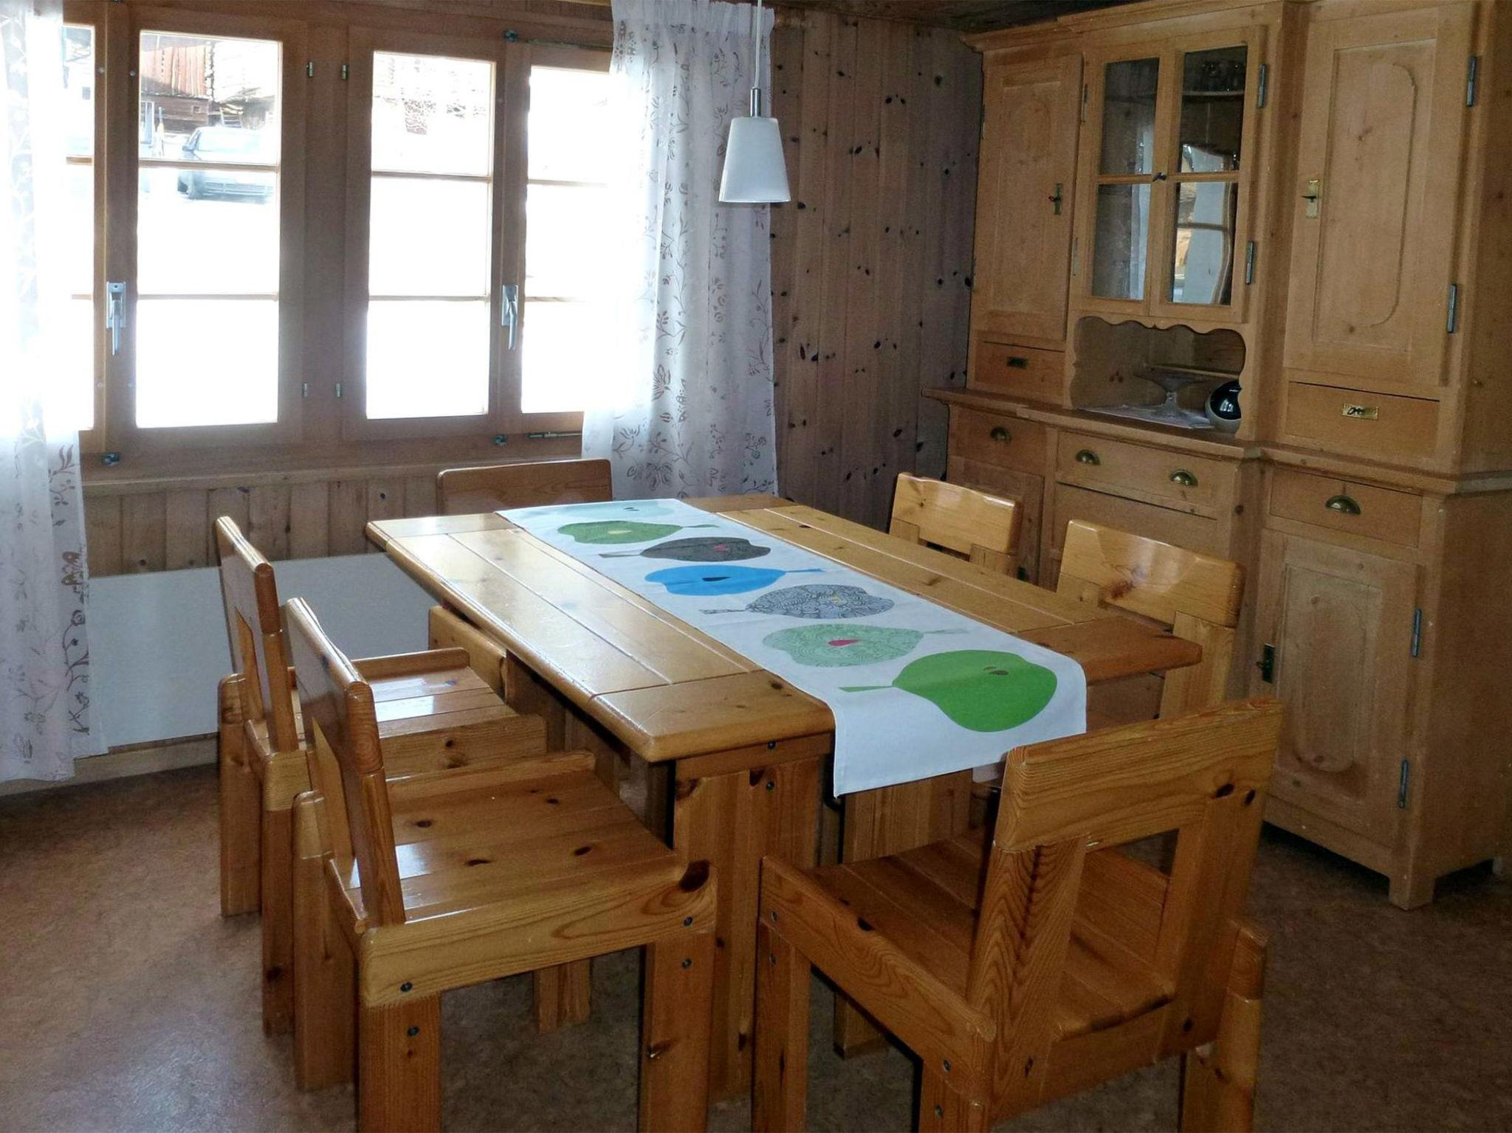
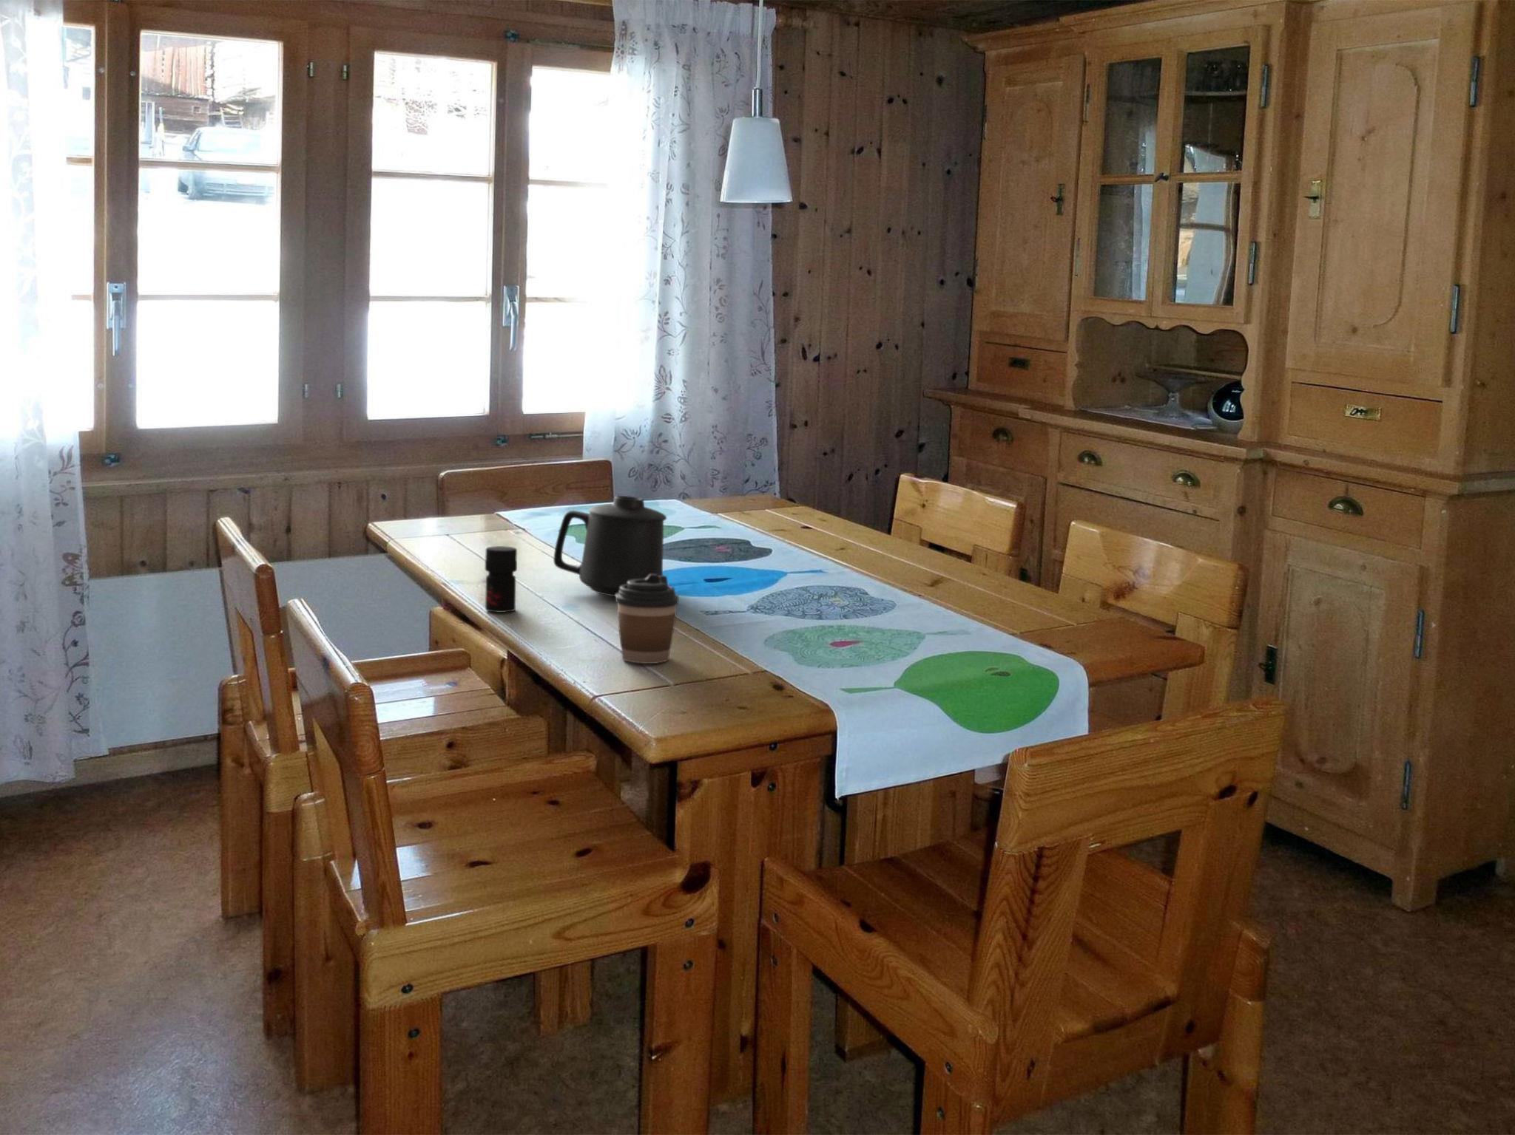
+ jar [484,545,518,613]
+ coffee cup [614,575,680,664]
+ mug [552,495,667,597]
